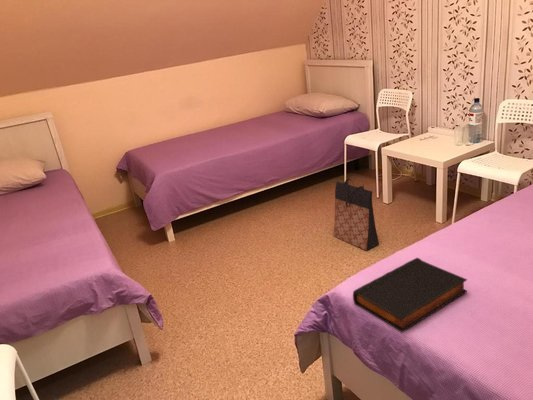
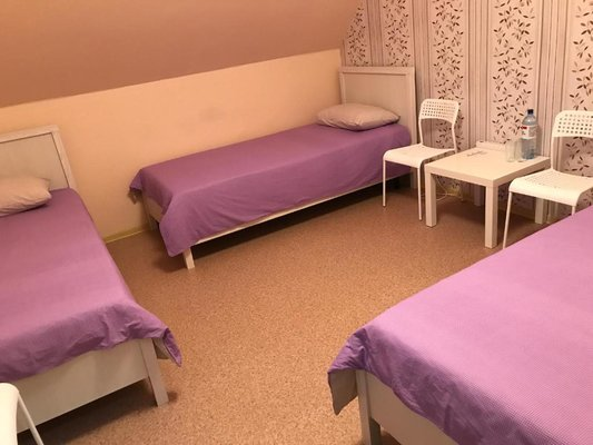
- bag [333,178,380,252]
- book [352,257,468,333]
